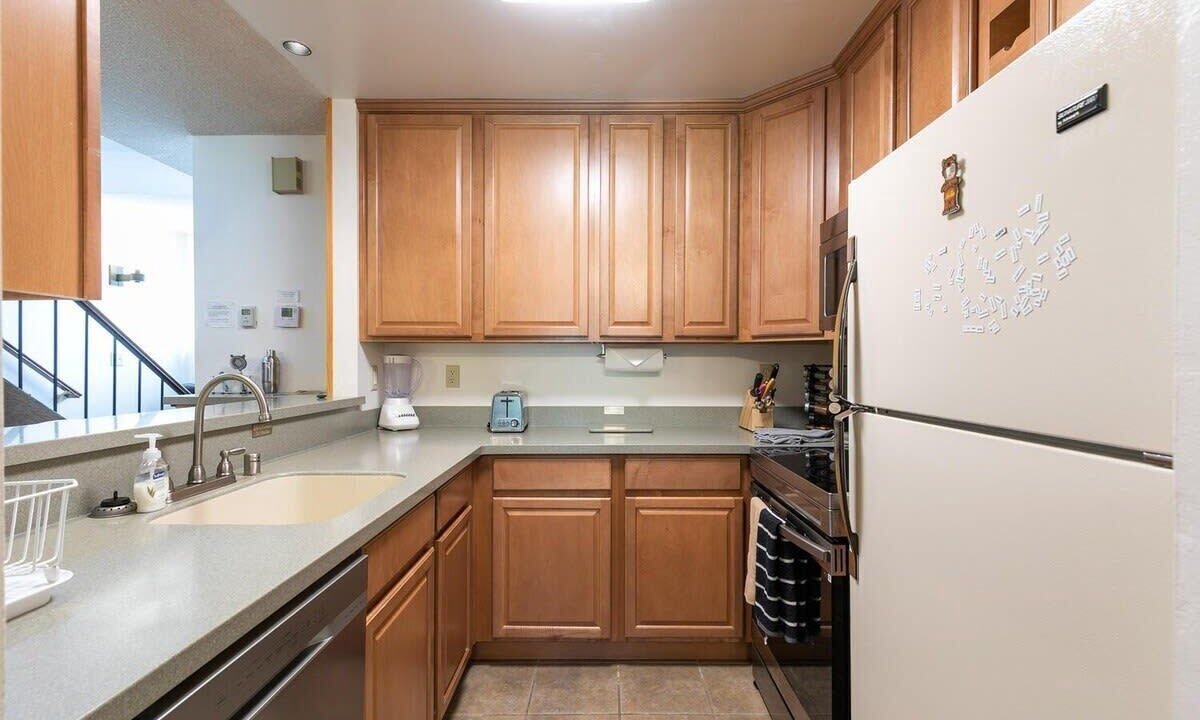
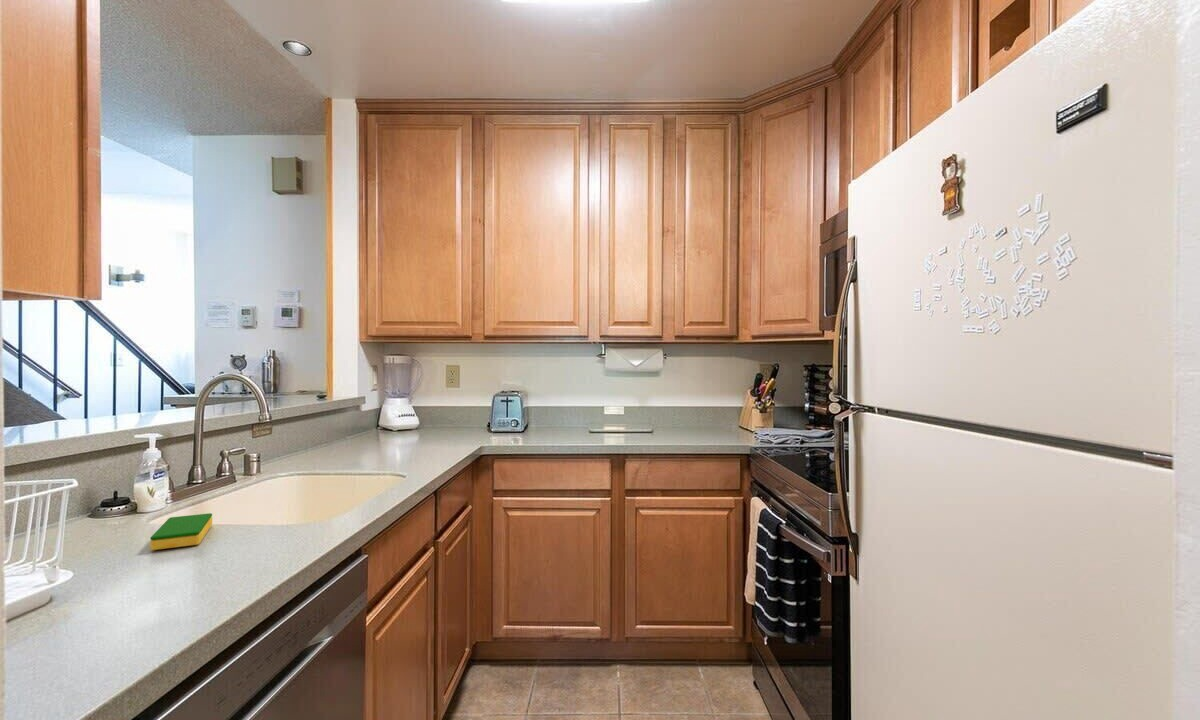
+ dish sponge [149,512,213,551]
